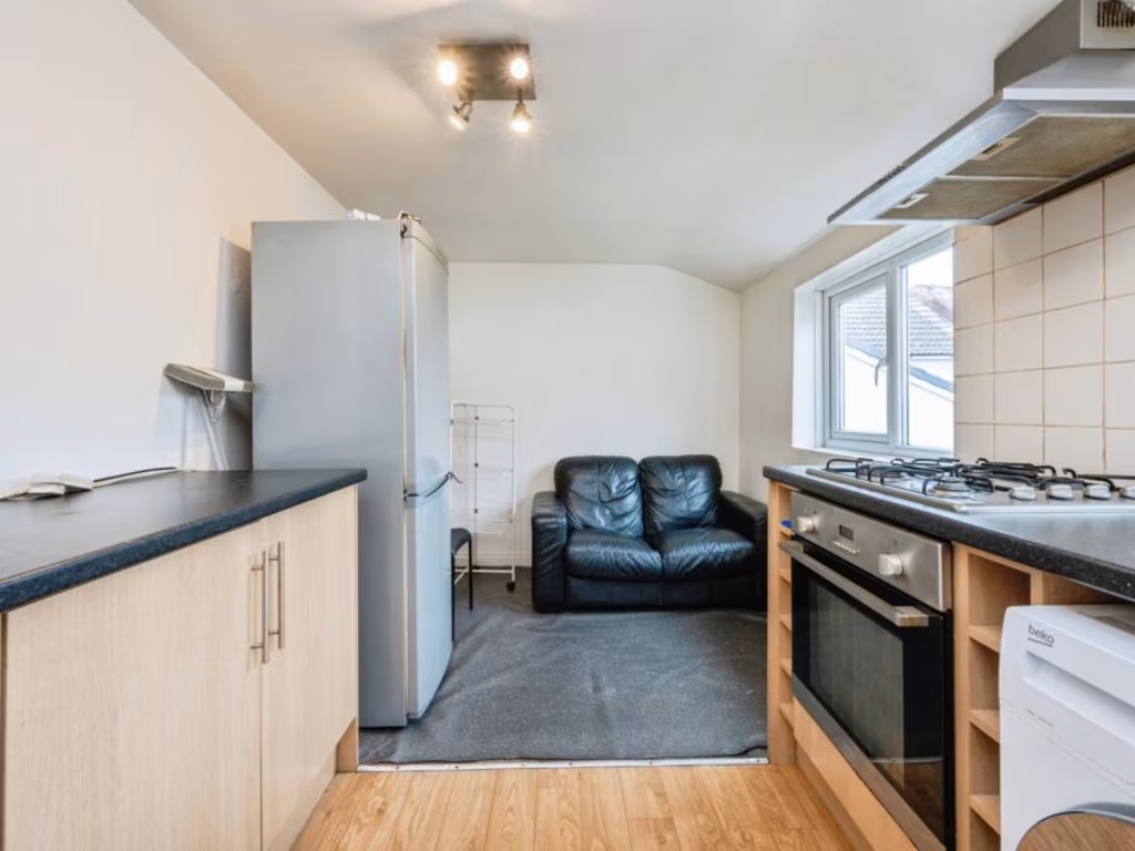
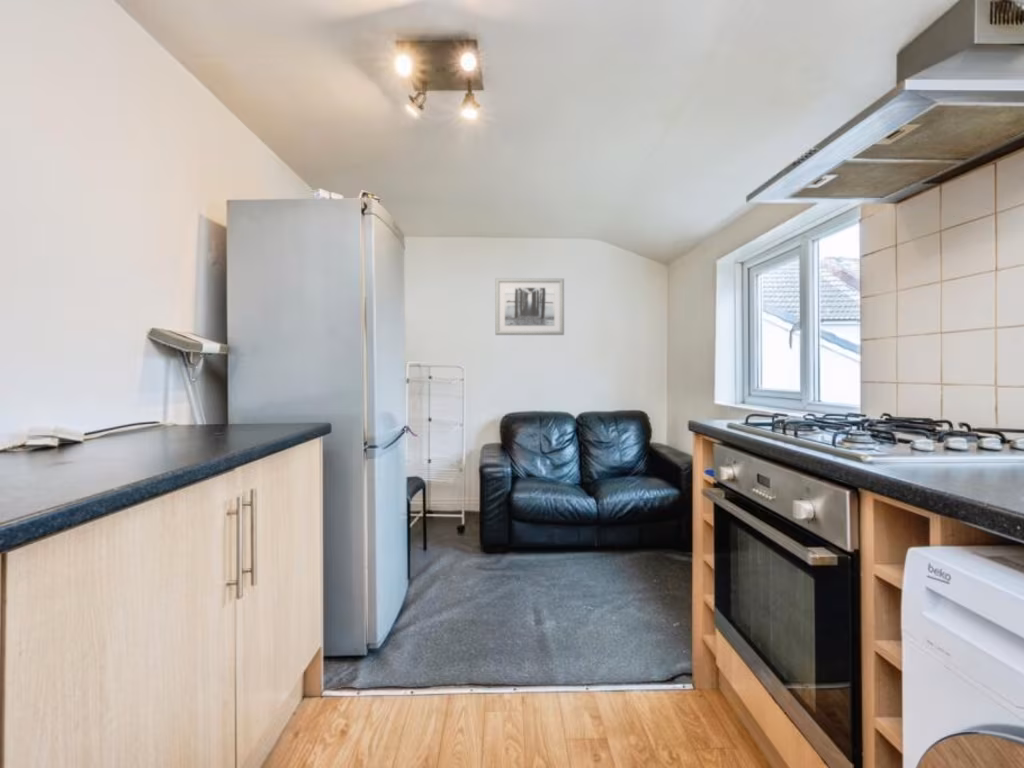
+ wall art [494,277,565,336]
